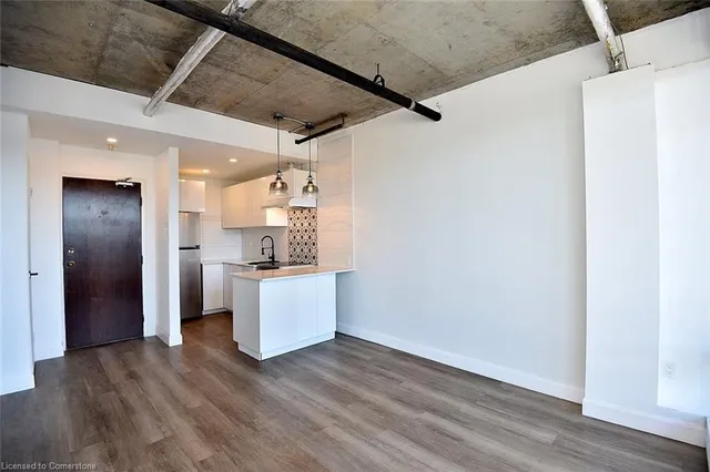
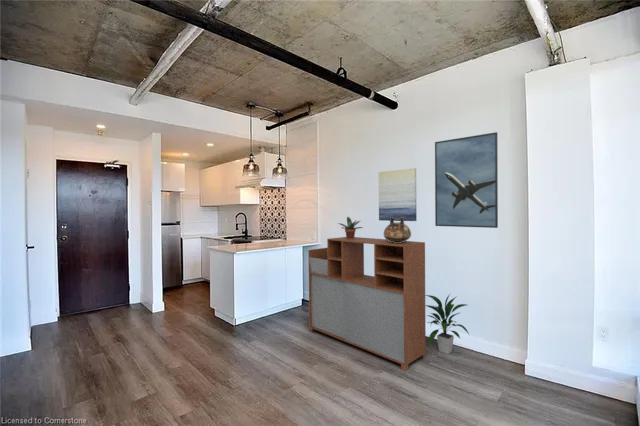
+ wall art [378,167,418,222]
+ ceramic vessel [383,217,412,243]
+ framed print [434,131,499,229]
+ potted plant [337,216,364,239]
+ storage cabinet [307,236,427,372]
+ indoor plant [425,293,470,355]
